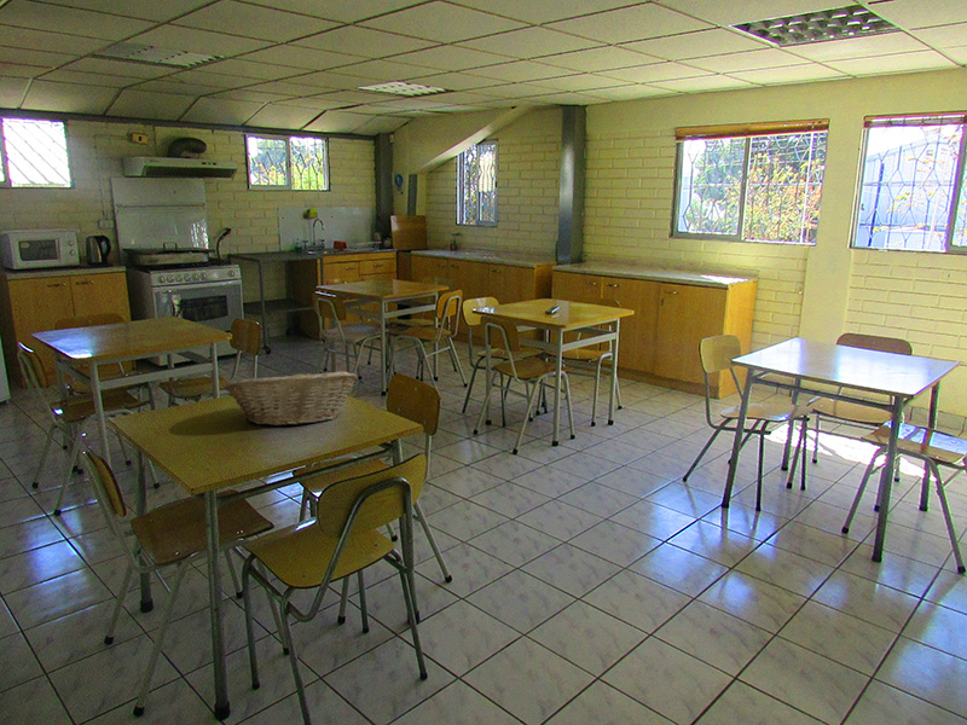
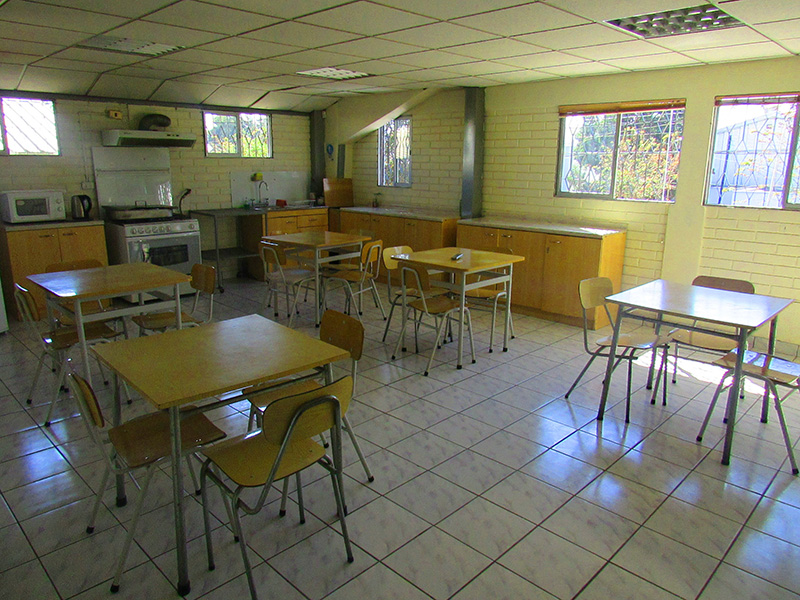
- fruit basket [222,369,358,427]
